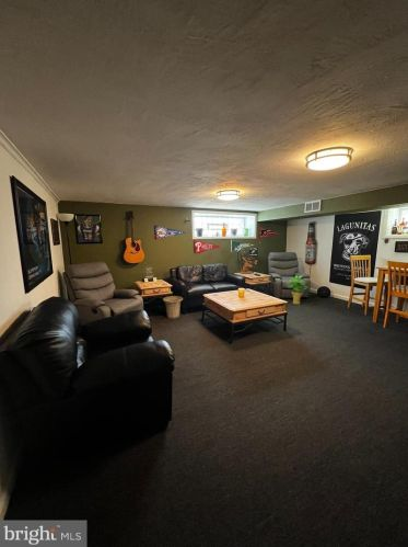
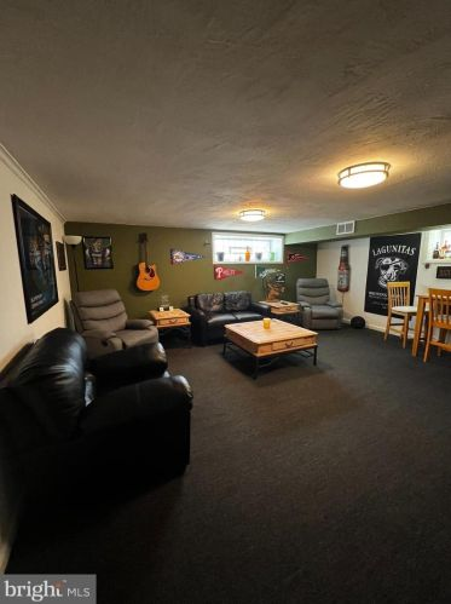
- basket [162,295,184,319]
- potted plant [284,274,310,305]
